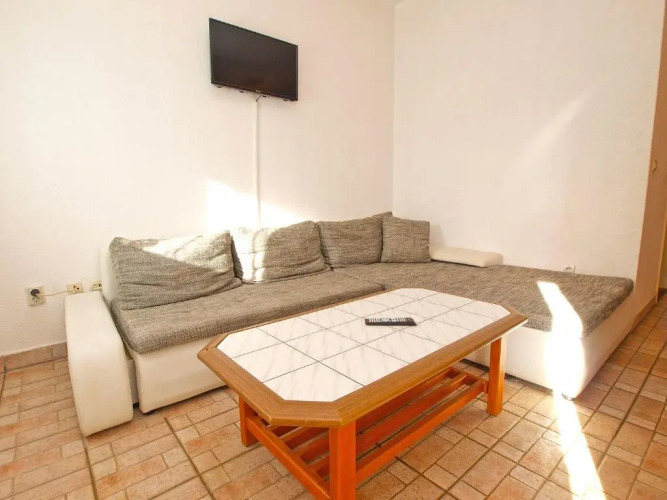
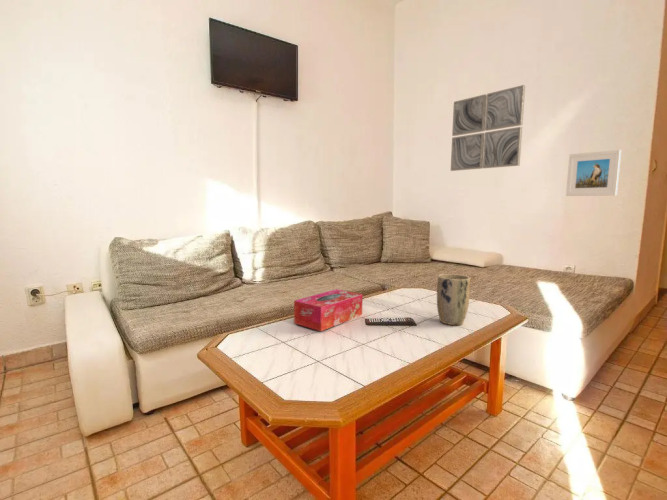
+ tissue box [293,288,364,332]
+ plant pot [436,273,471,326]
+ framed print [565,149,622,197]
+ wall art [450,84,526,172]
